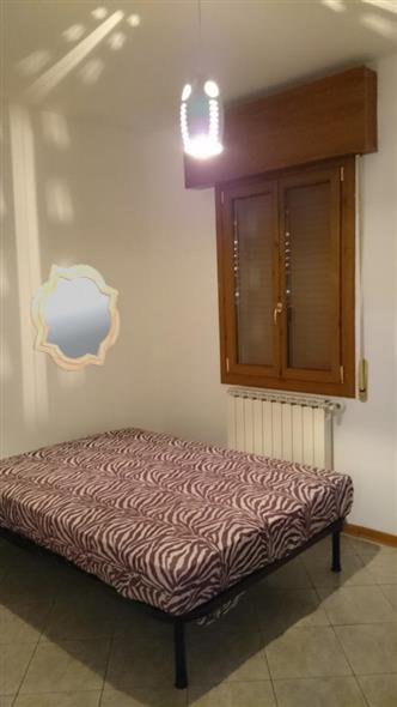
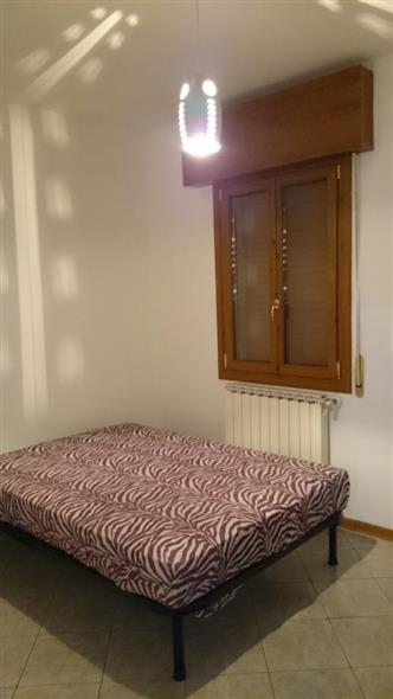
- mirror [30,262,121,373]
